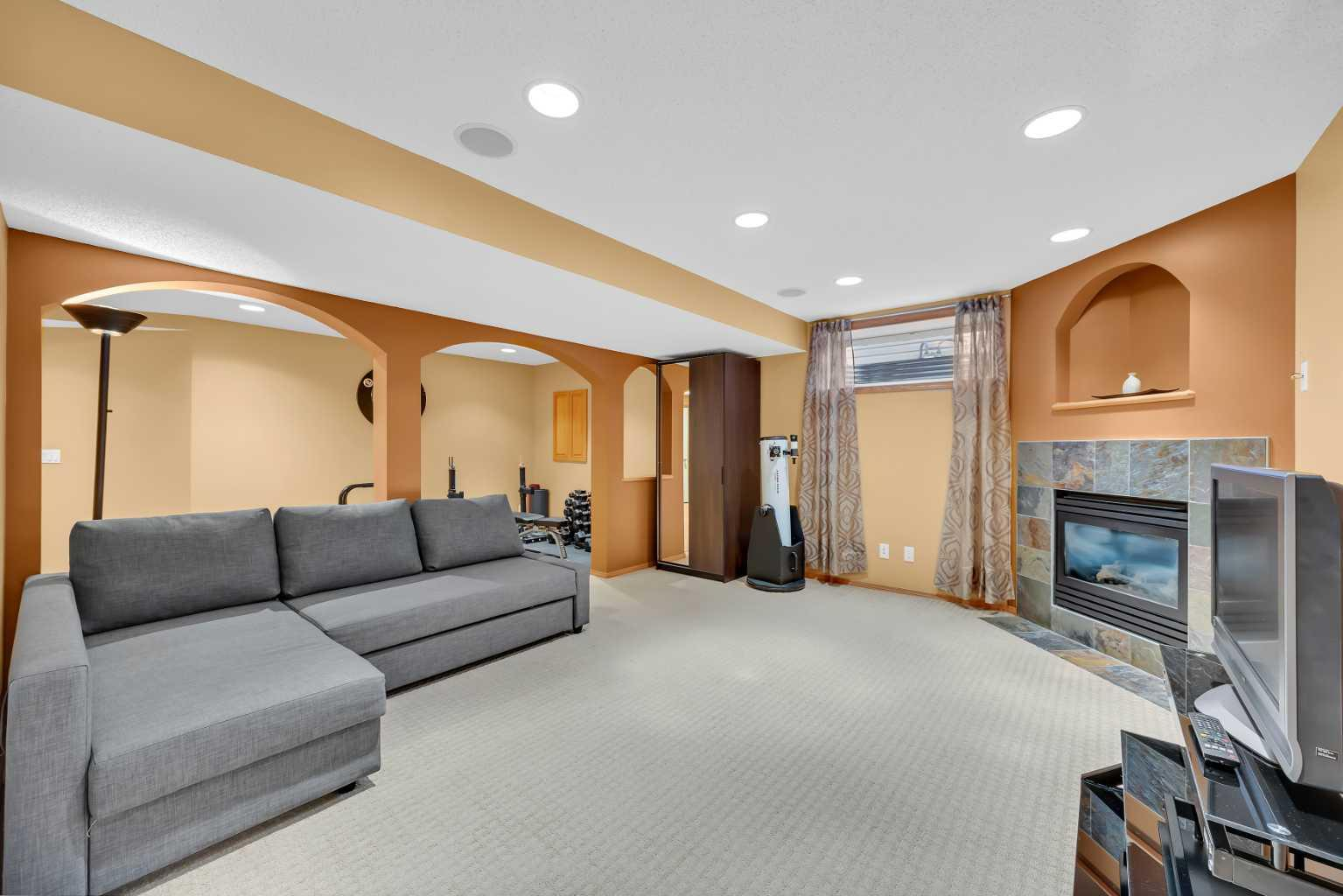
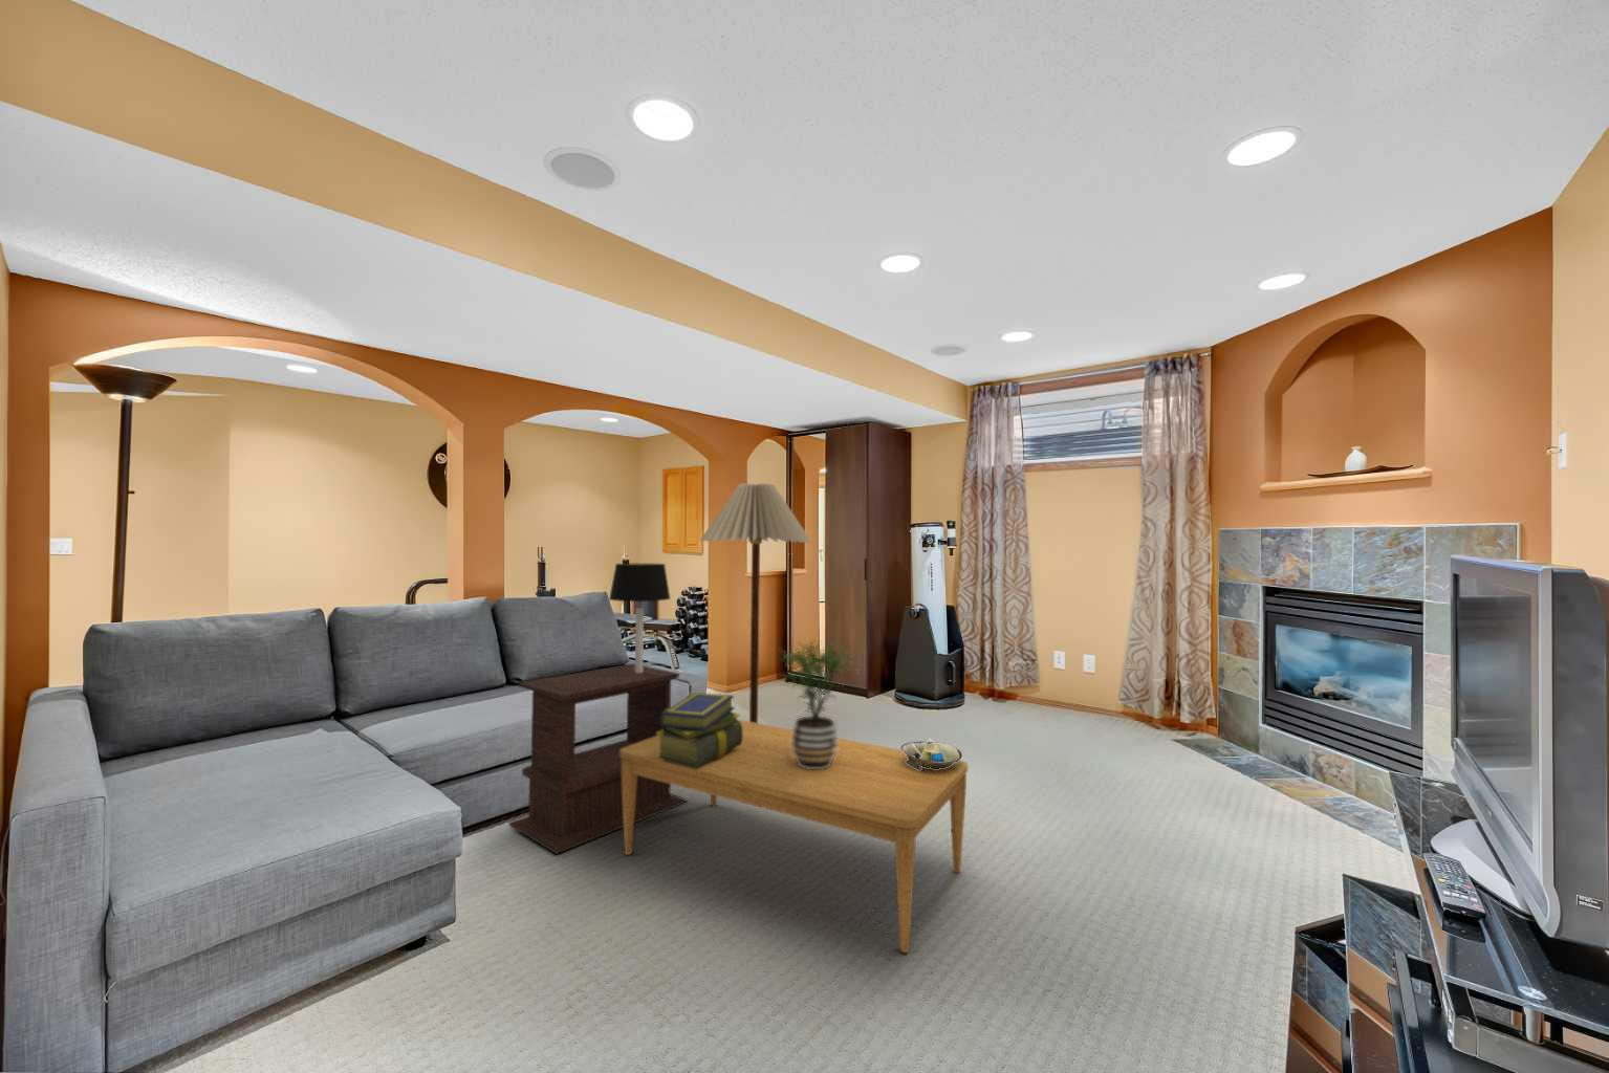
+ coffee table [619,719,968,953]
+ stack of books [657,691,742,769]
+ table lamp [607,563,672,674]
+ potted plant [778,639,864,769]
+ decorative bowl [901,736,963,770]
+ side table [507,662,688,855]
+ floor lamp [698,481,813,723]
